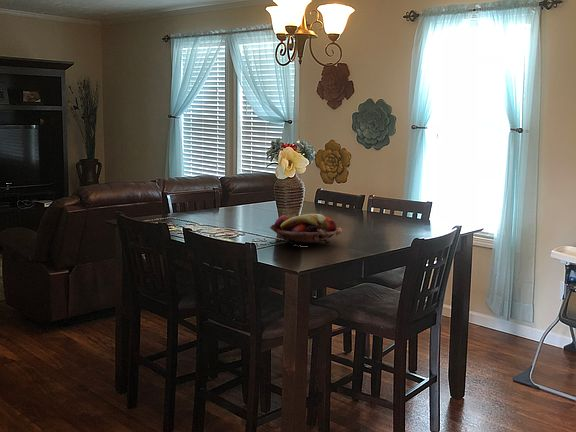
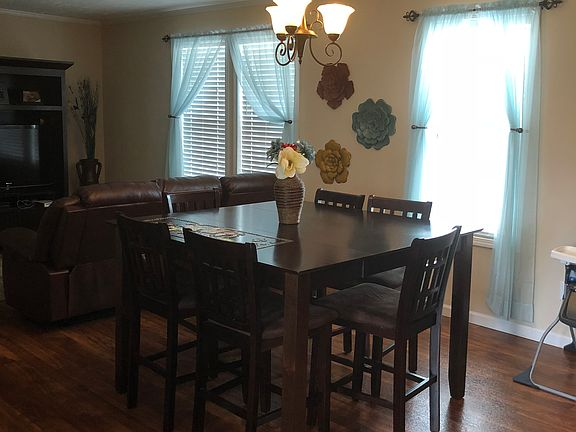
- fruit basket [269,213,343,245]
